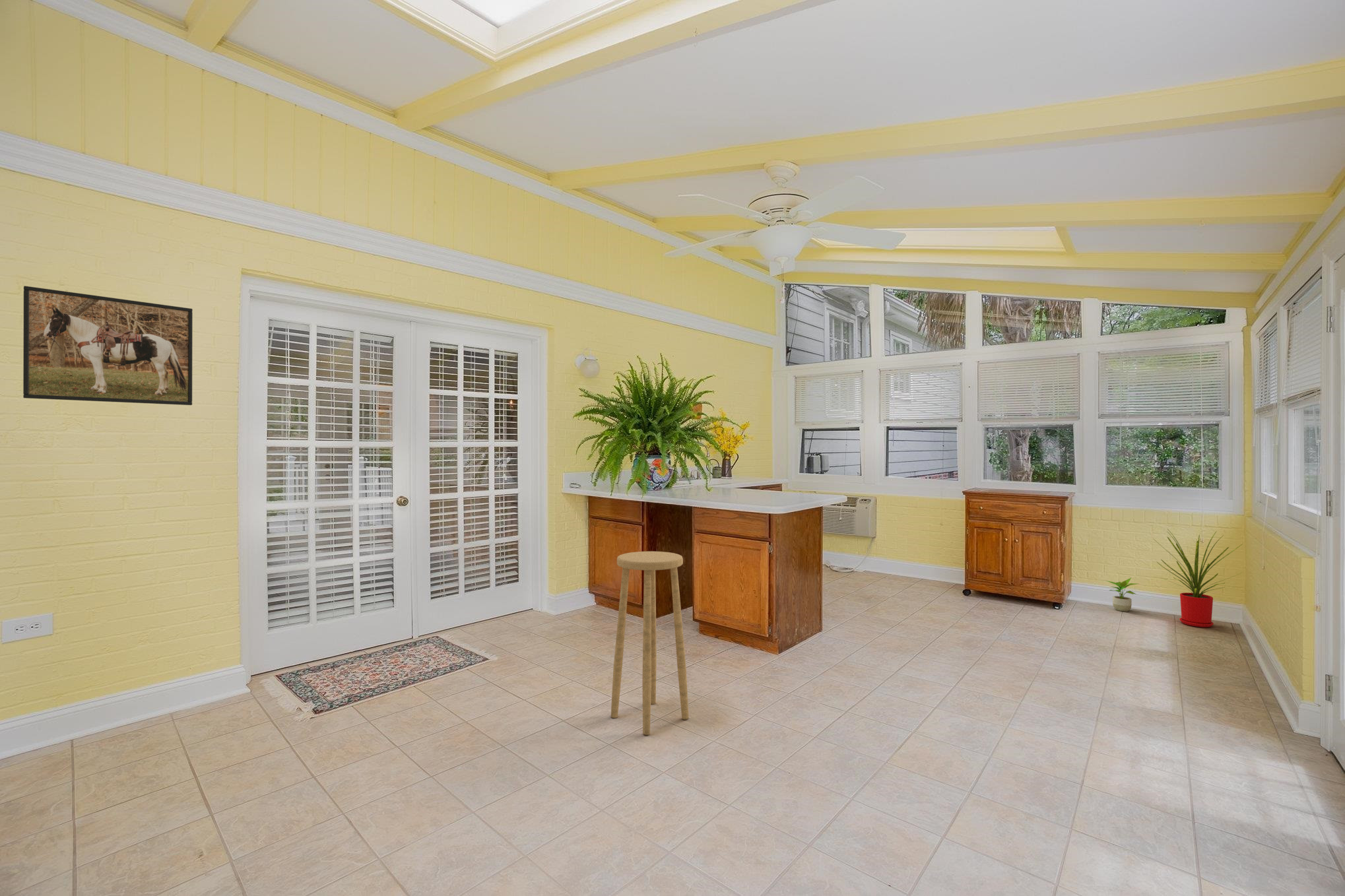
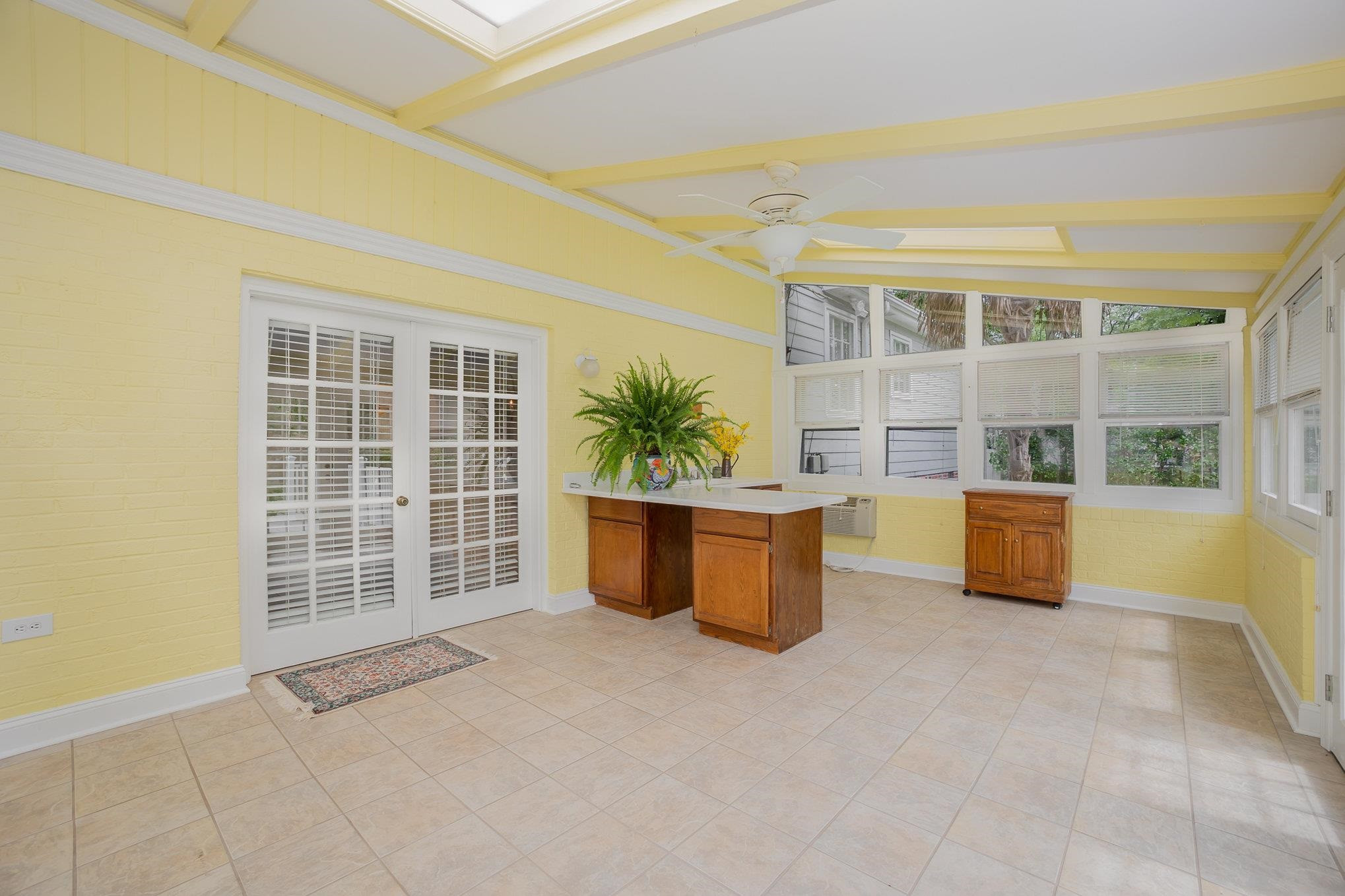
- house plant [1152,528,1243,628]
- stool [610,551,690,736]
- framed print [22,285,193,406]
- potted plant [1105,577,1139,612]
